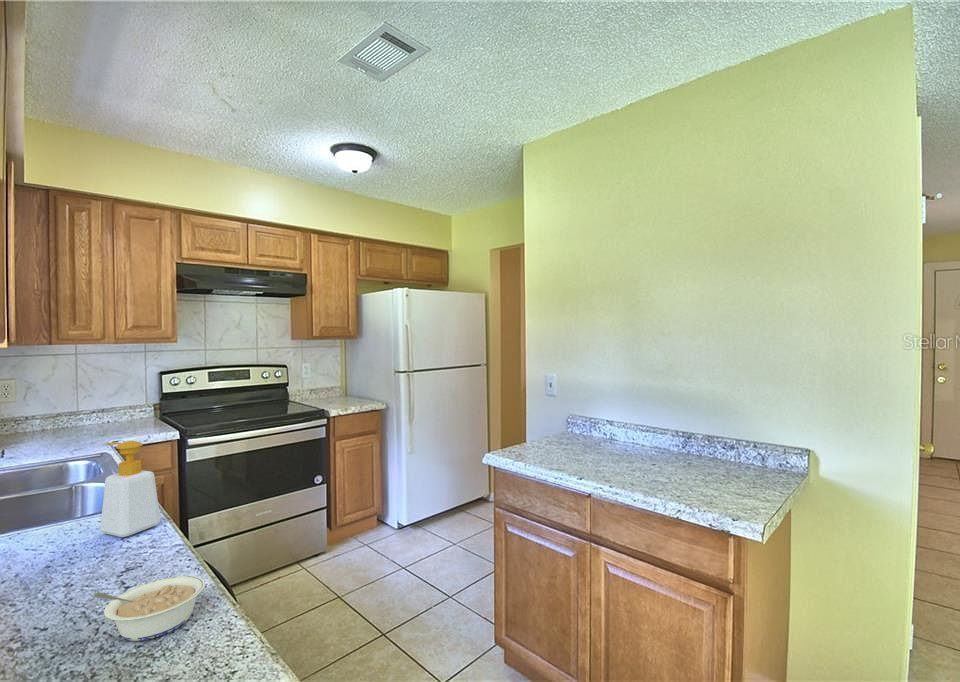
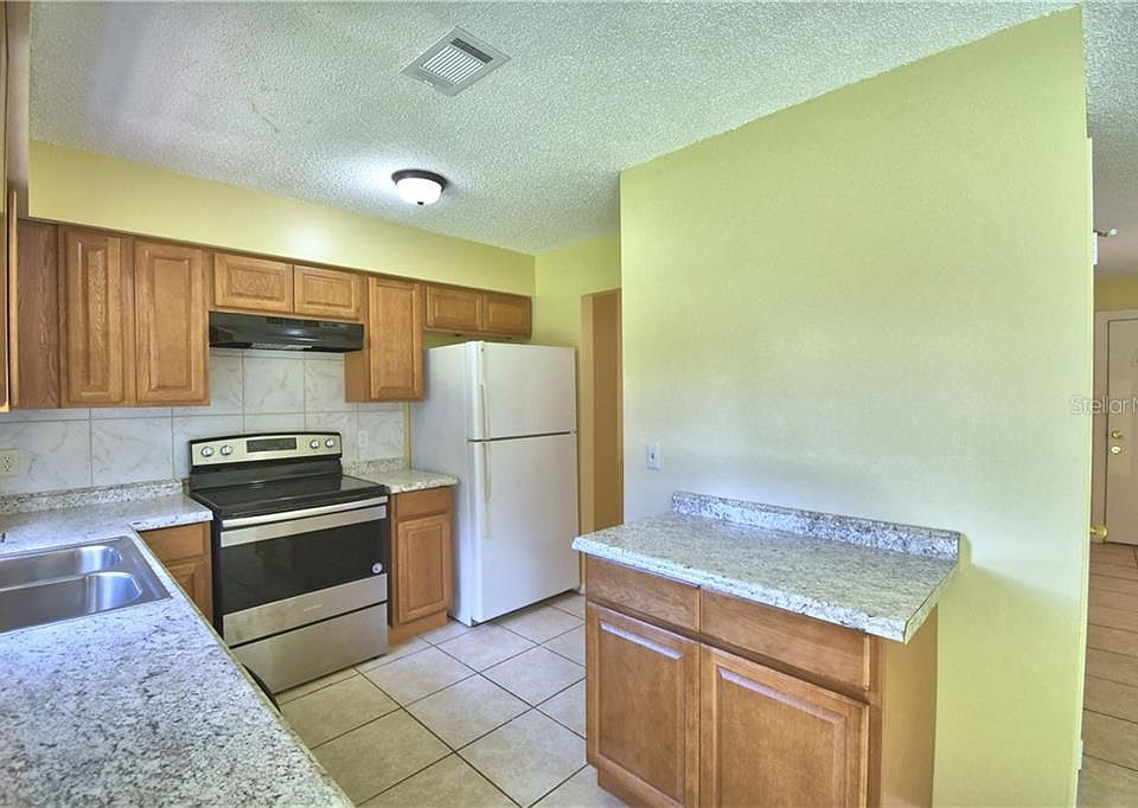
- soap bottle [99,440,161,538]
- legume [93,575,206,642]
